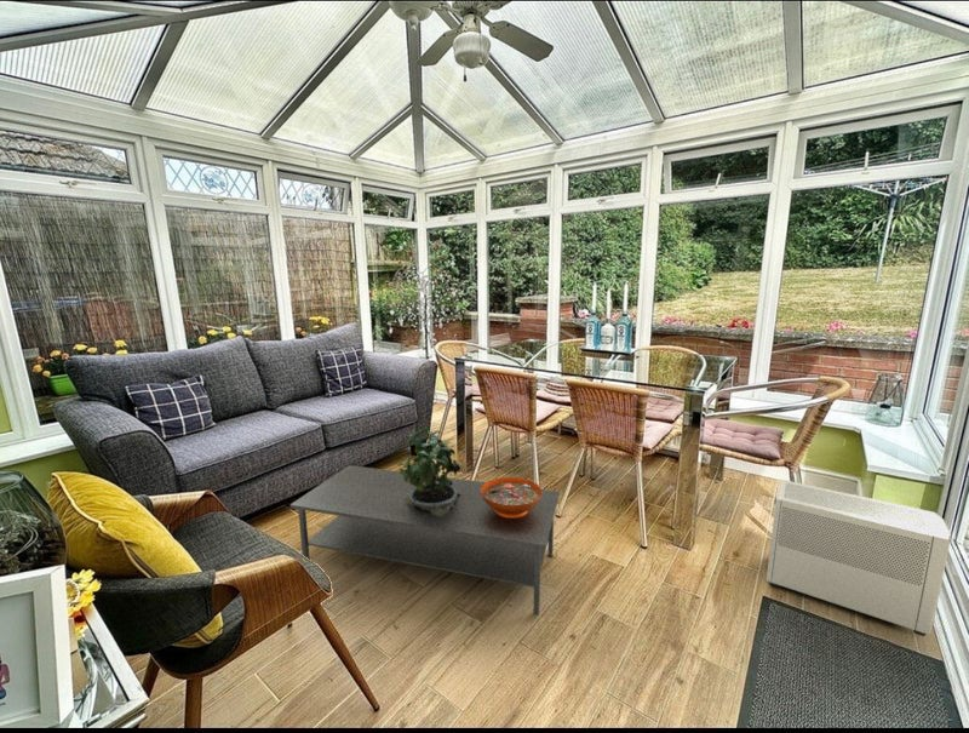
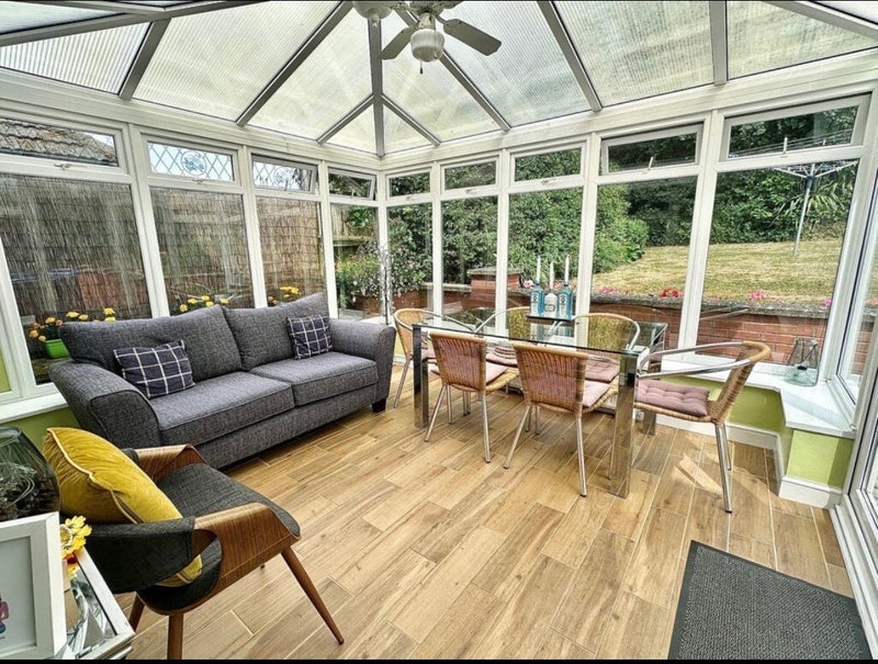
- coffee table [289,464,561,617]
- potted plant [397,426,461,517]
- decorative bowl [481,476,543,519]
- air purifier [766,477,952,637]
